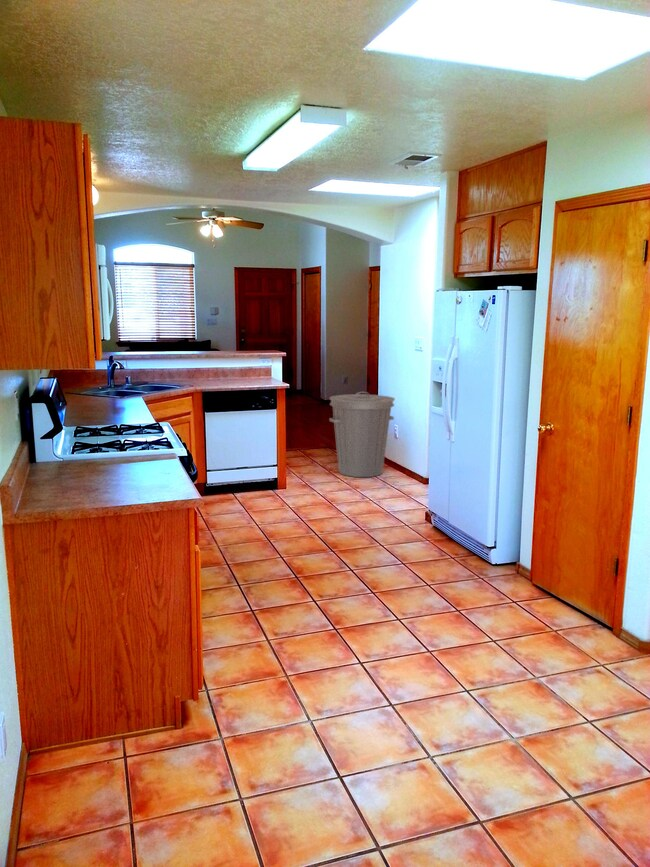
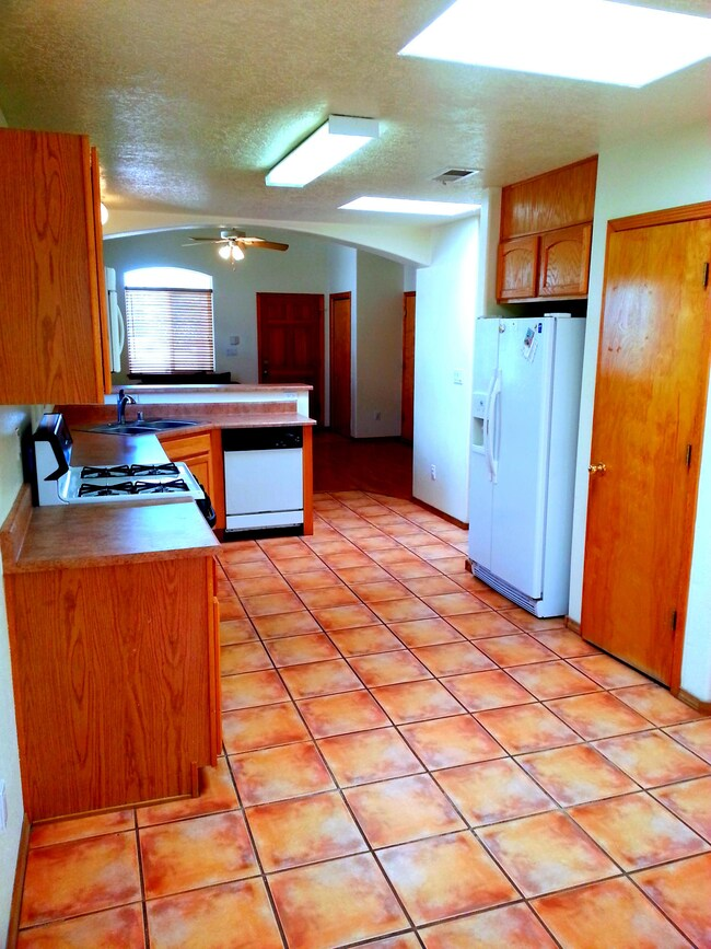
- trash can [328,391,396,478]
